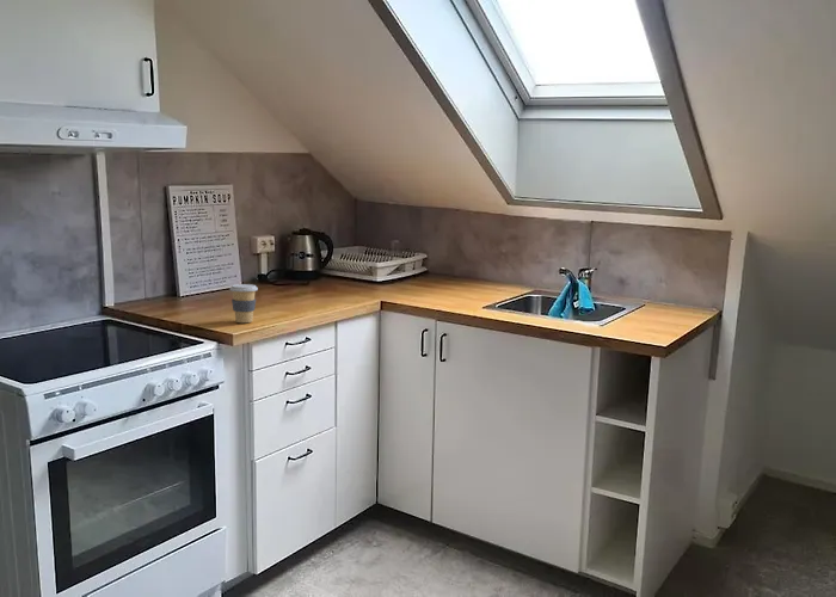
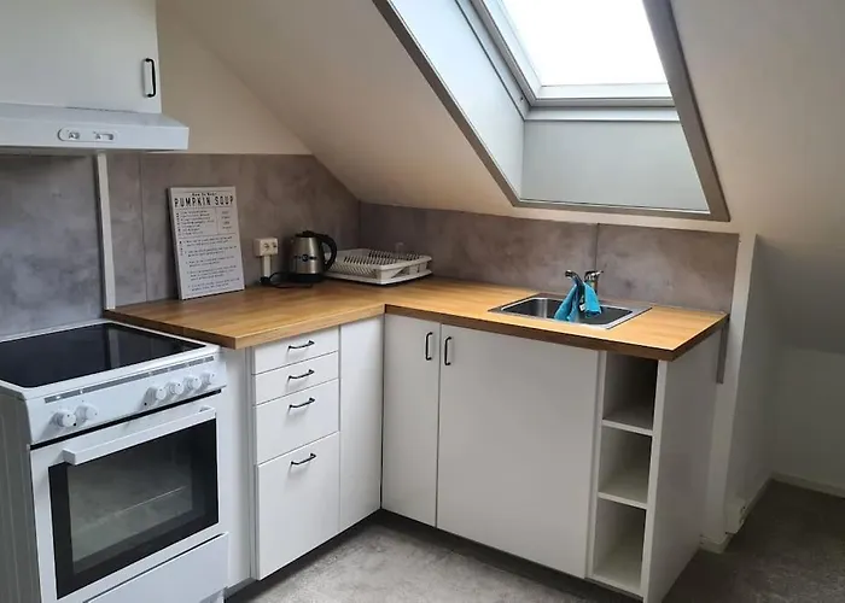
- coffee cup [229,283,259,324]
